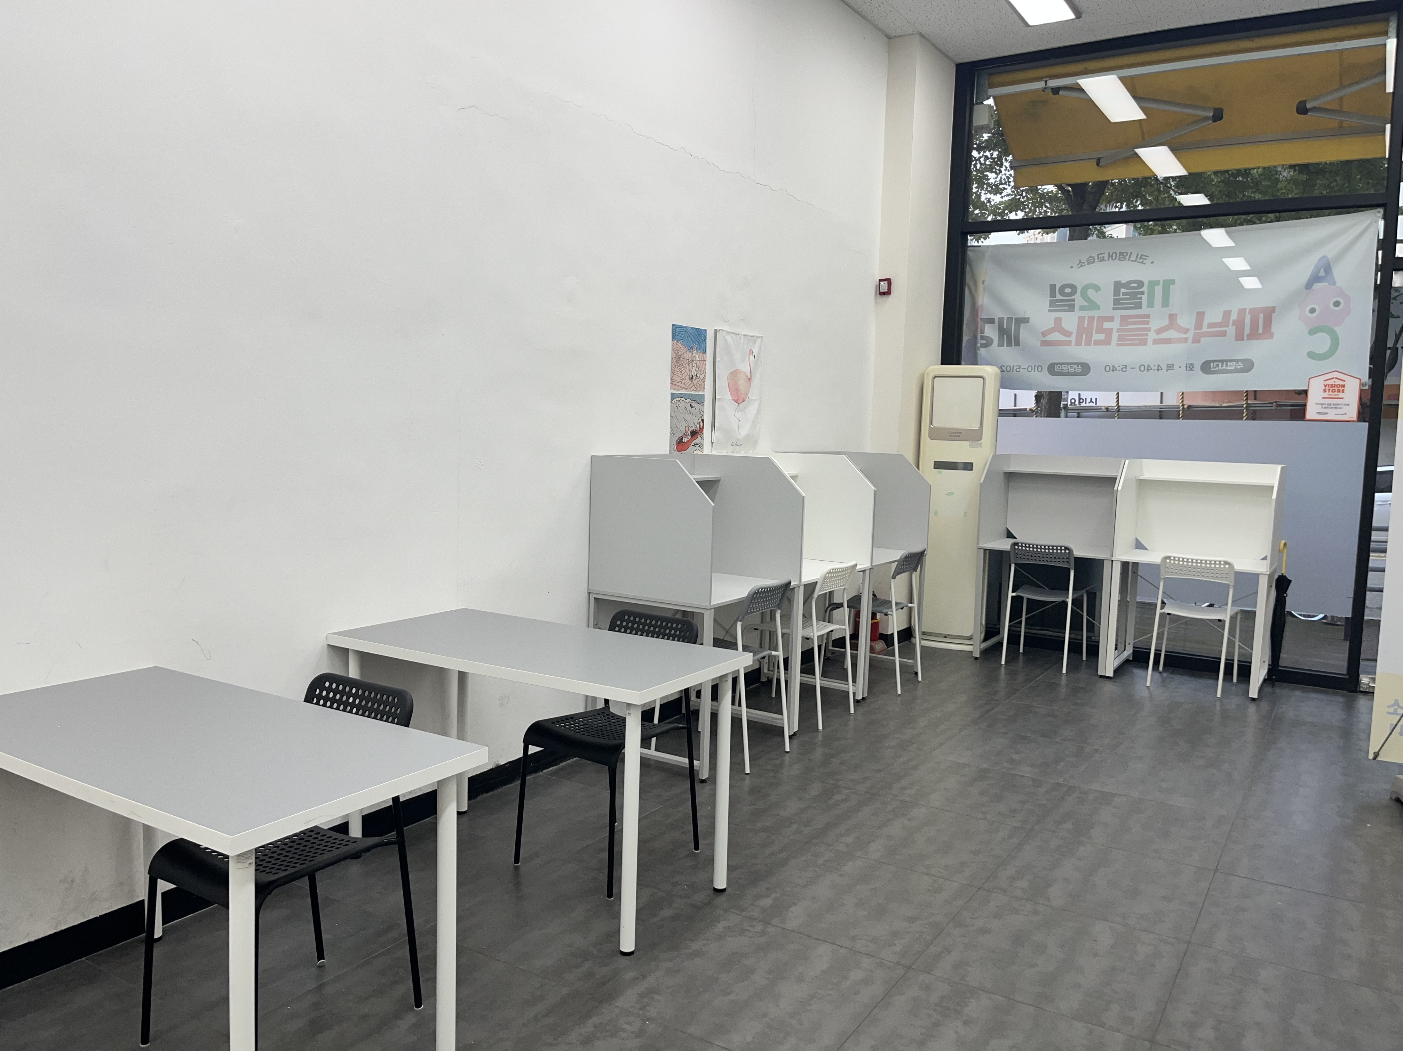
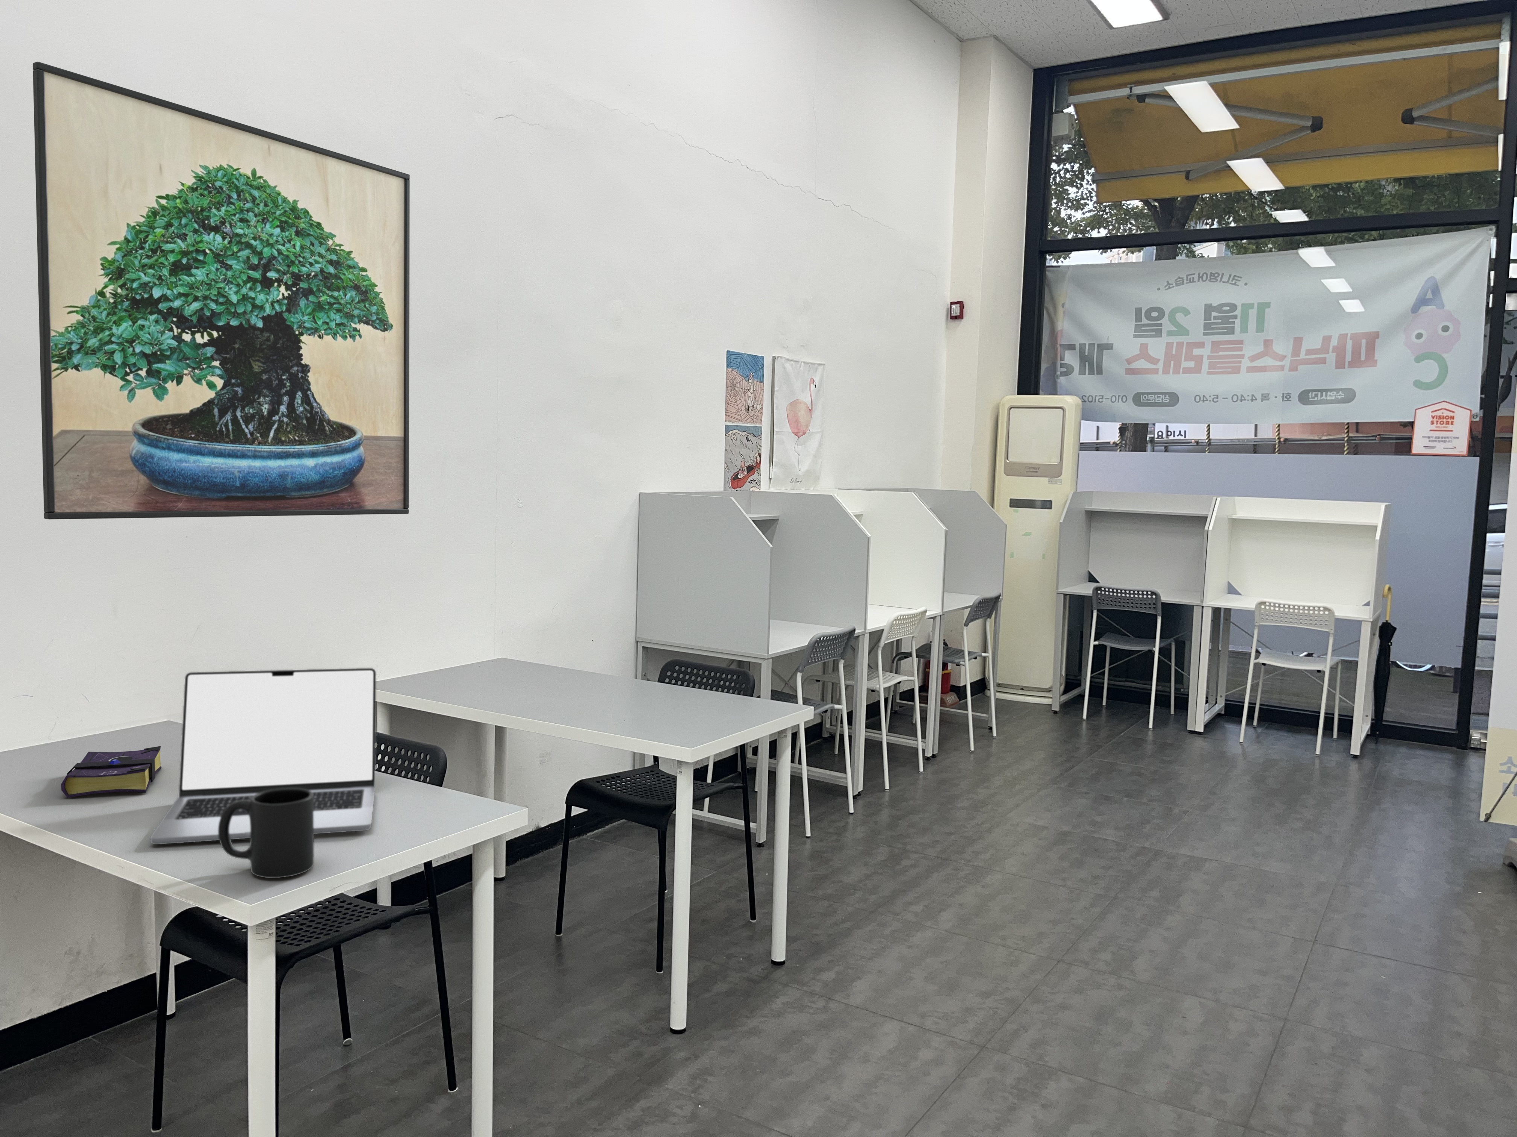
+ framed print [32,61,411,520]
+ mug [219,788,314,878]
+ book [61,745,161,798]
+ laptop [151,668,376,844]
